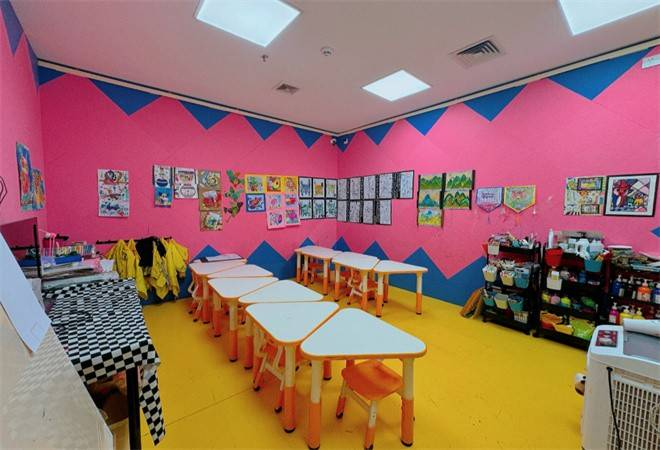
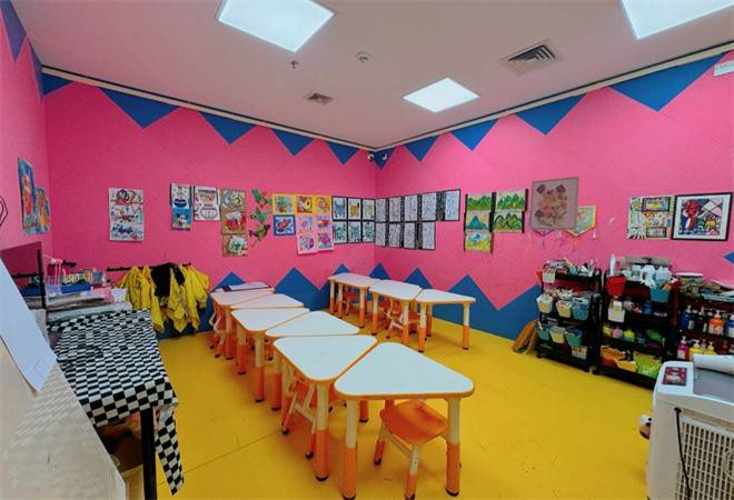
+ wall art [528,176,581,231]
